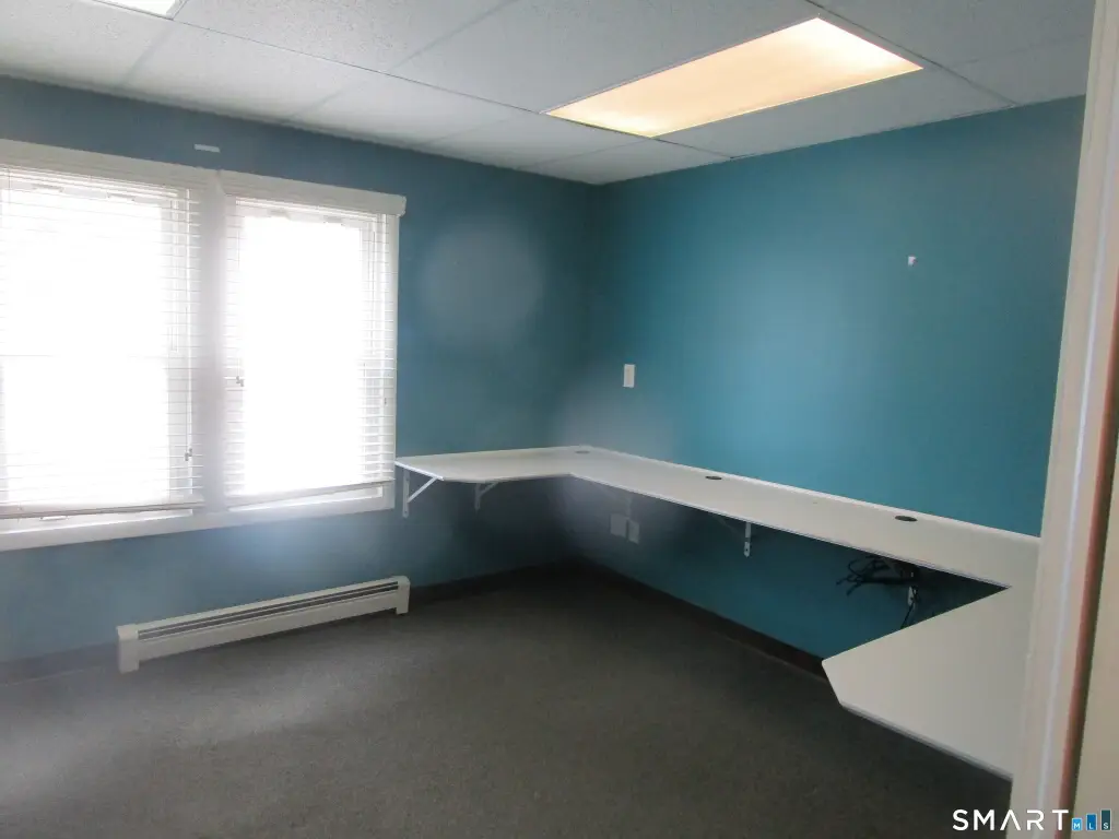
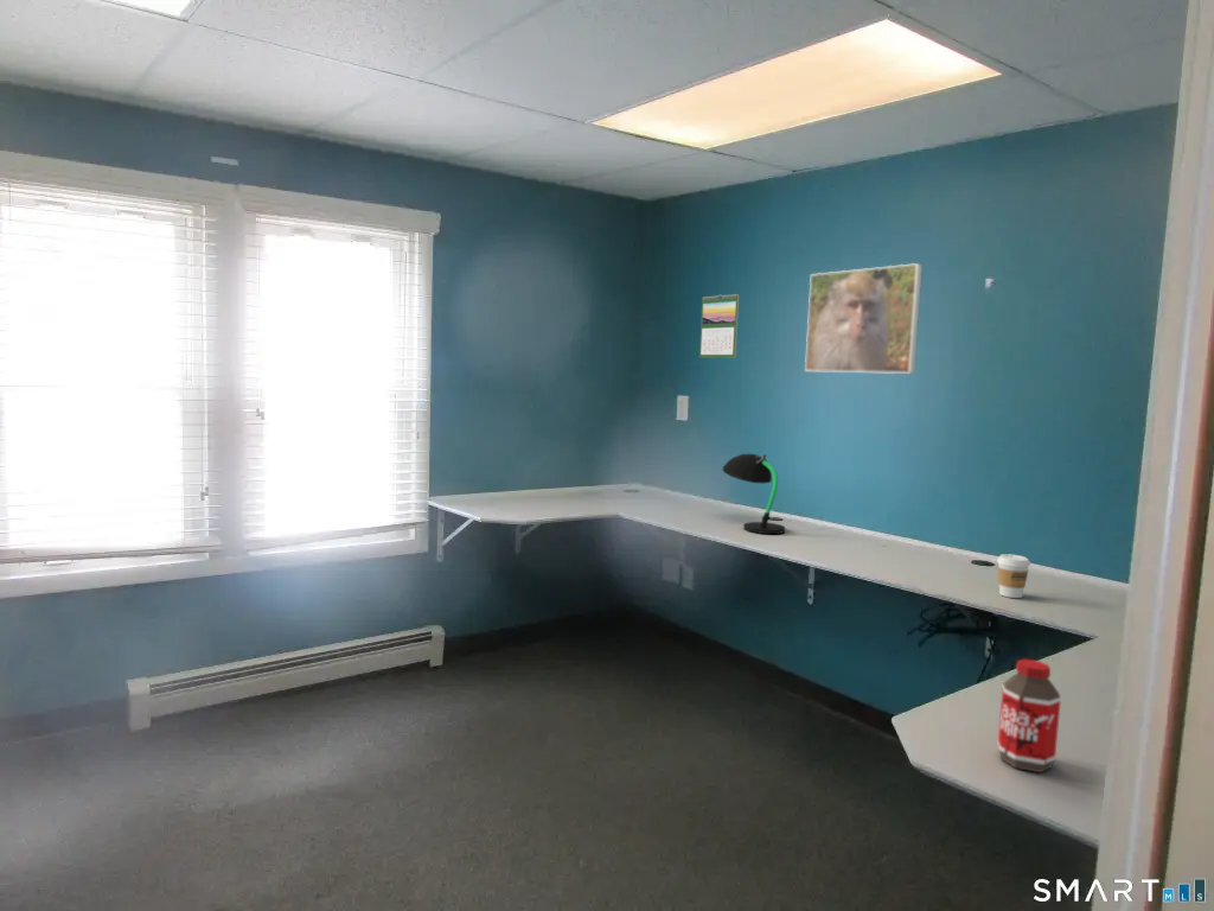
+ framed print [804,262,924,375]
+ coffee cup [996,553,1031,599]
+ bottle [997,658,1062,773]
+ calendar [698,293,740,359]
+ desk lamp [721,453,786,535]
